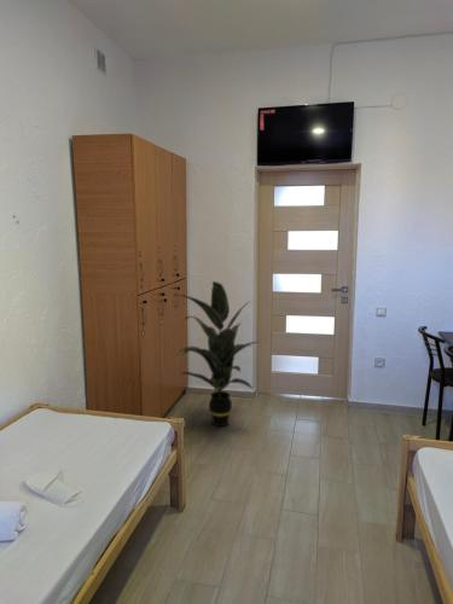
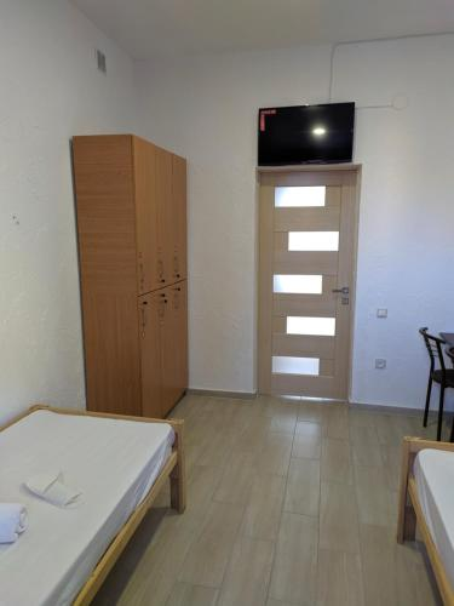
- indoor plant [173,280,261,428]
